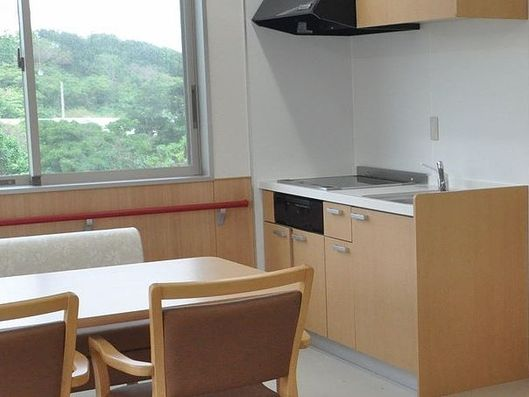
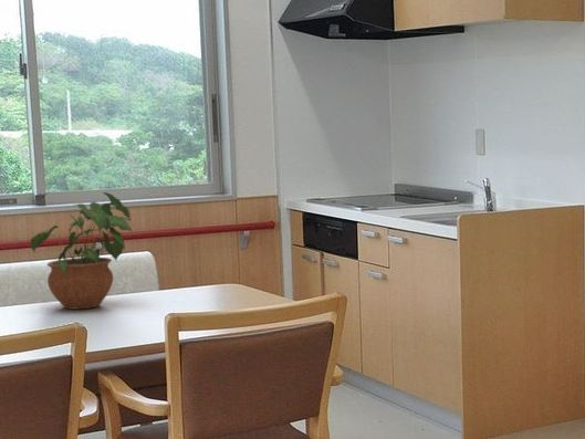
+ potted plant [29,191,133,311]
